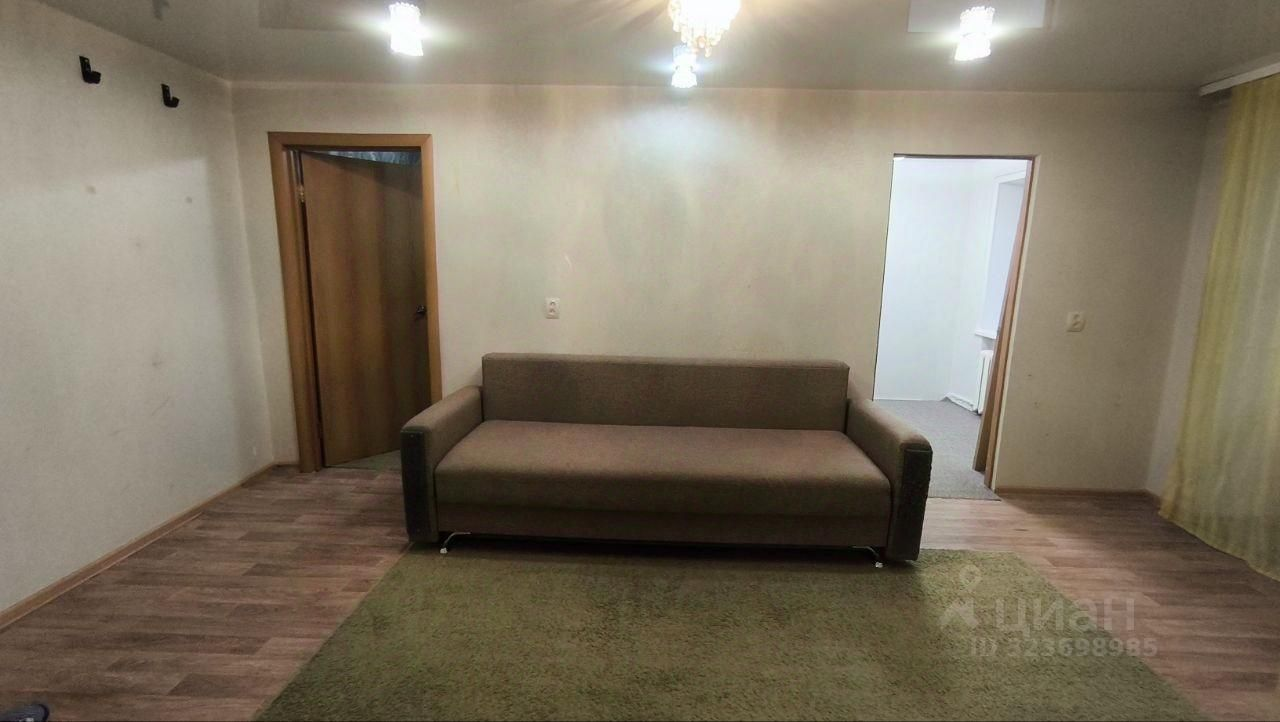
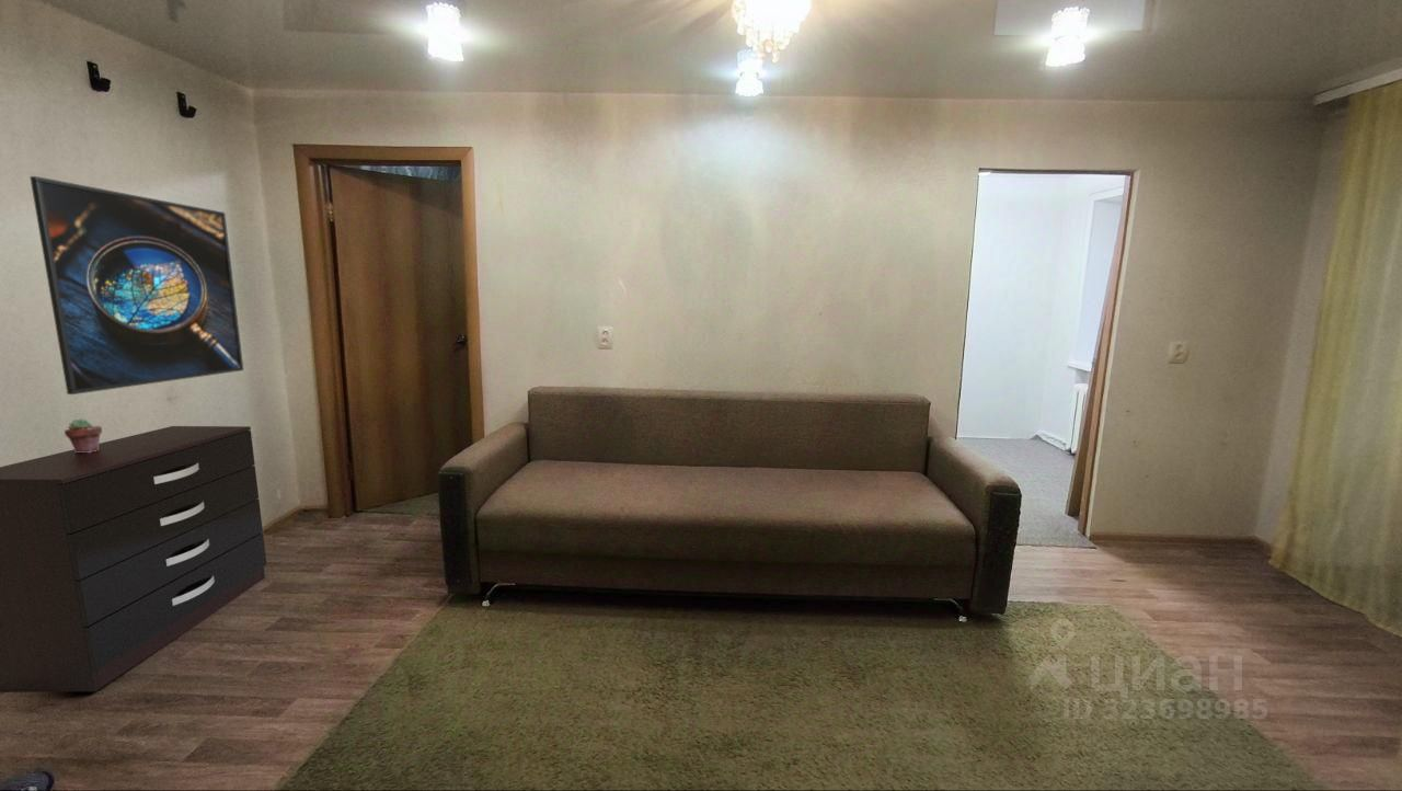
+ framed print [28,175,244,396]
+ potted succulent [64,417,103,452]
+ dresser [0,425,267,693]
